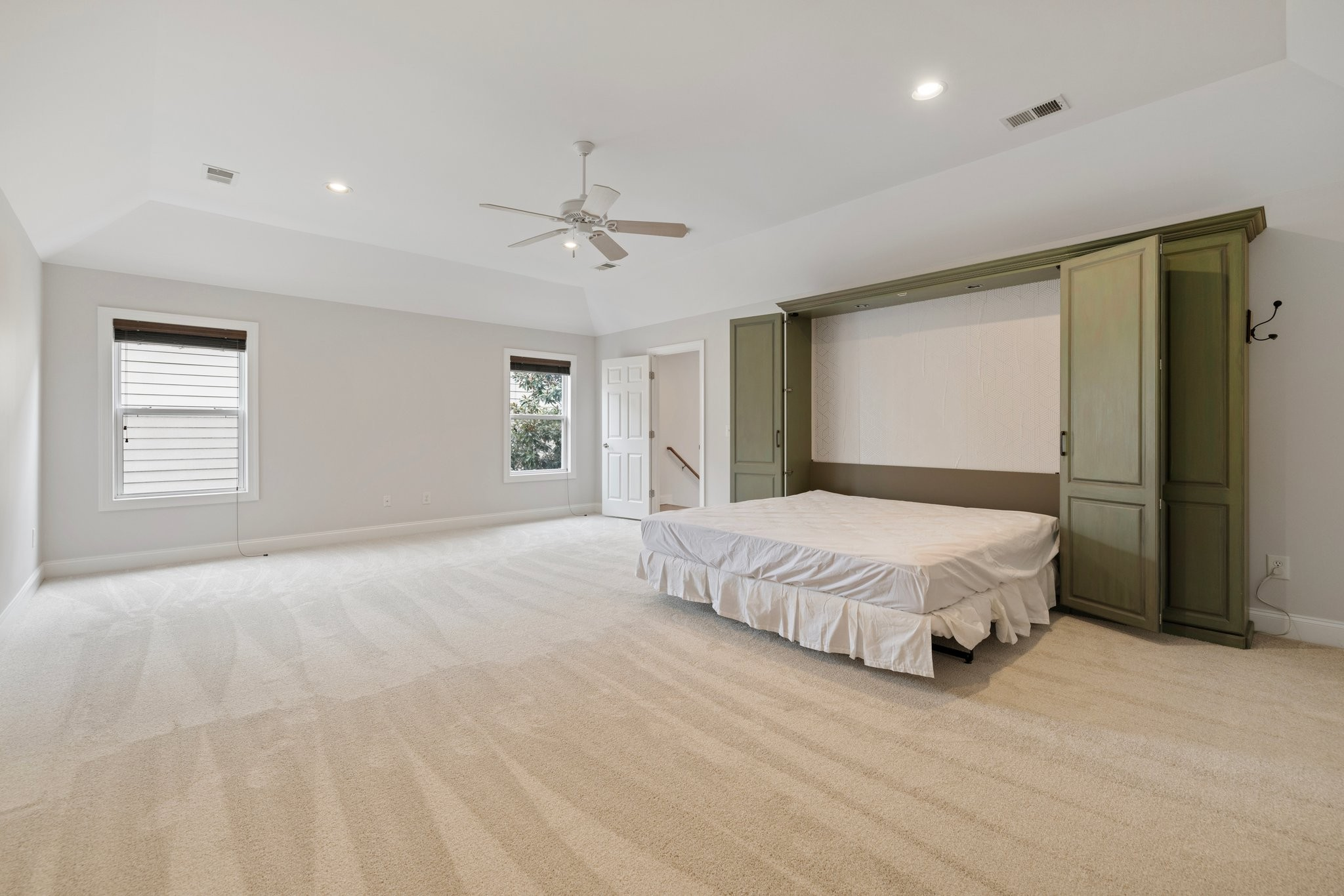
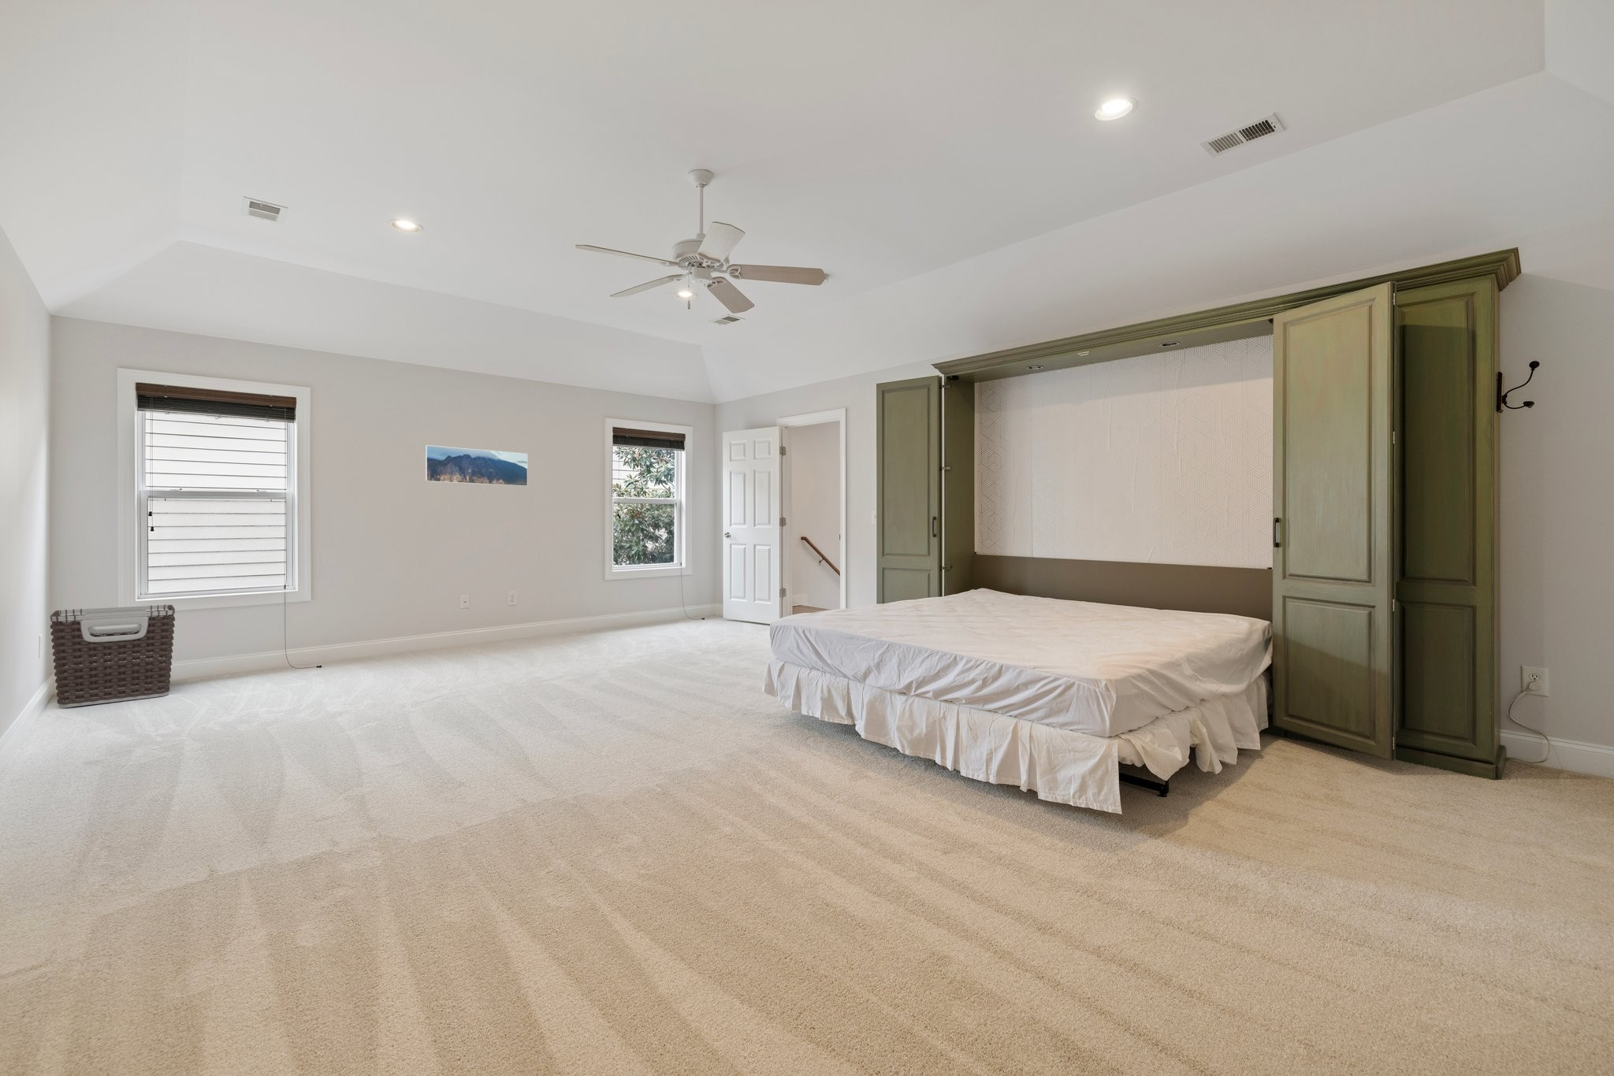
+ clothes hamper [49,604,175,709]
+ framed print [425,444,528,486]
